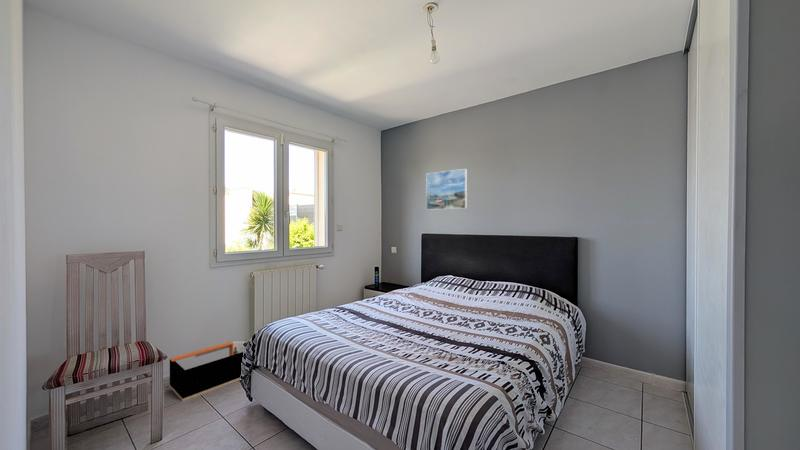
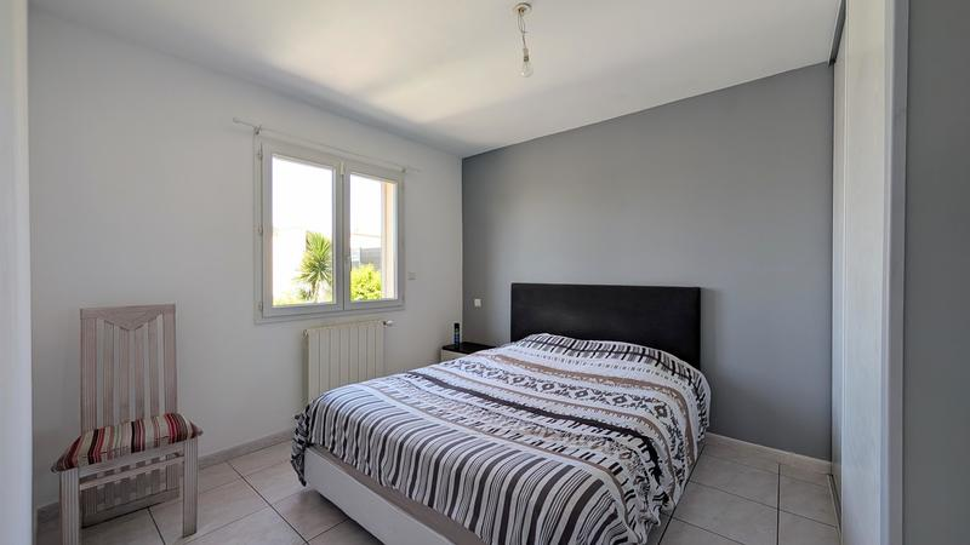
- storage bin [169,341,246,402]
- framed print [425,168,468,211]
